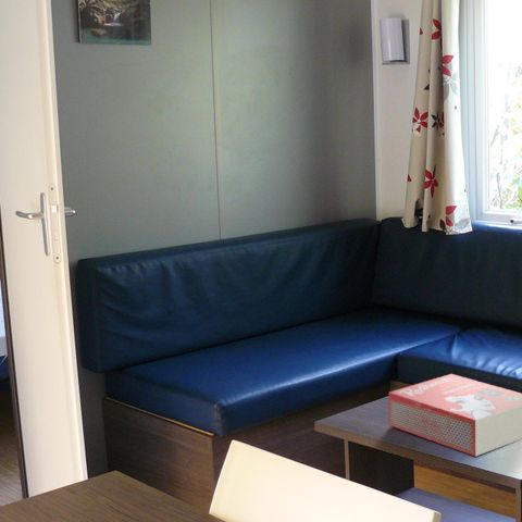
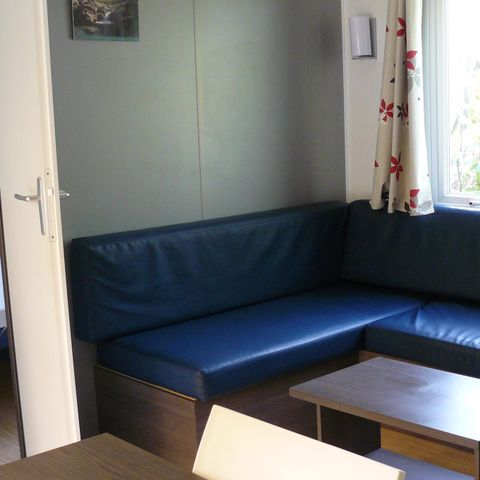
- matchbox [388,373,522,458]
